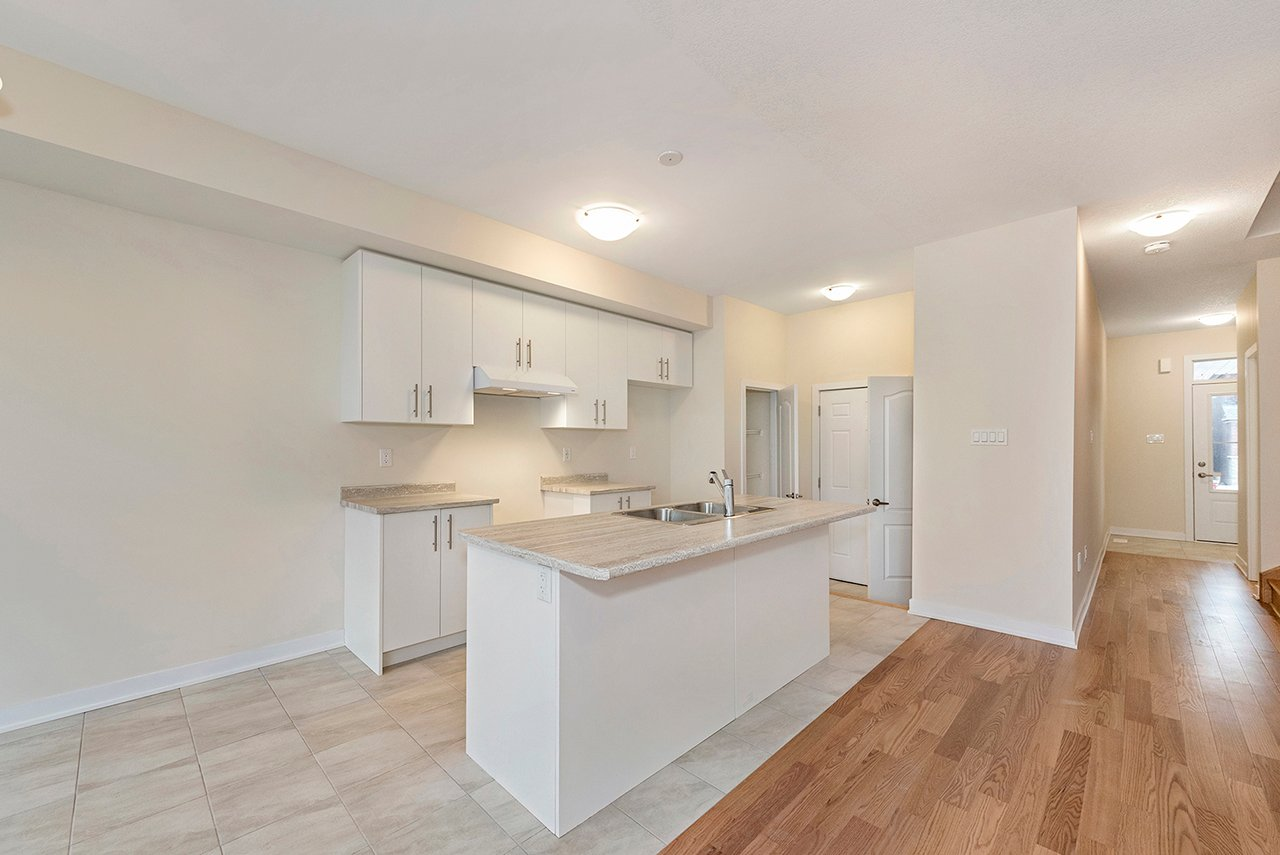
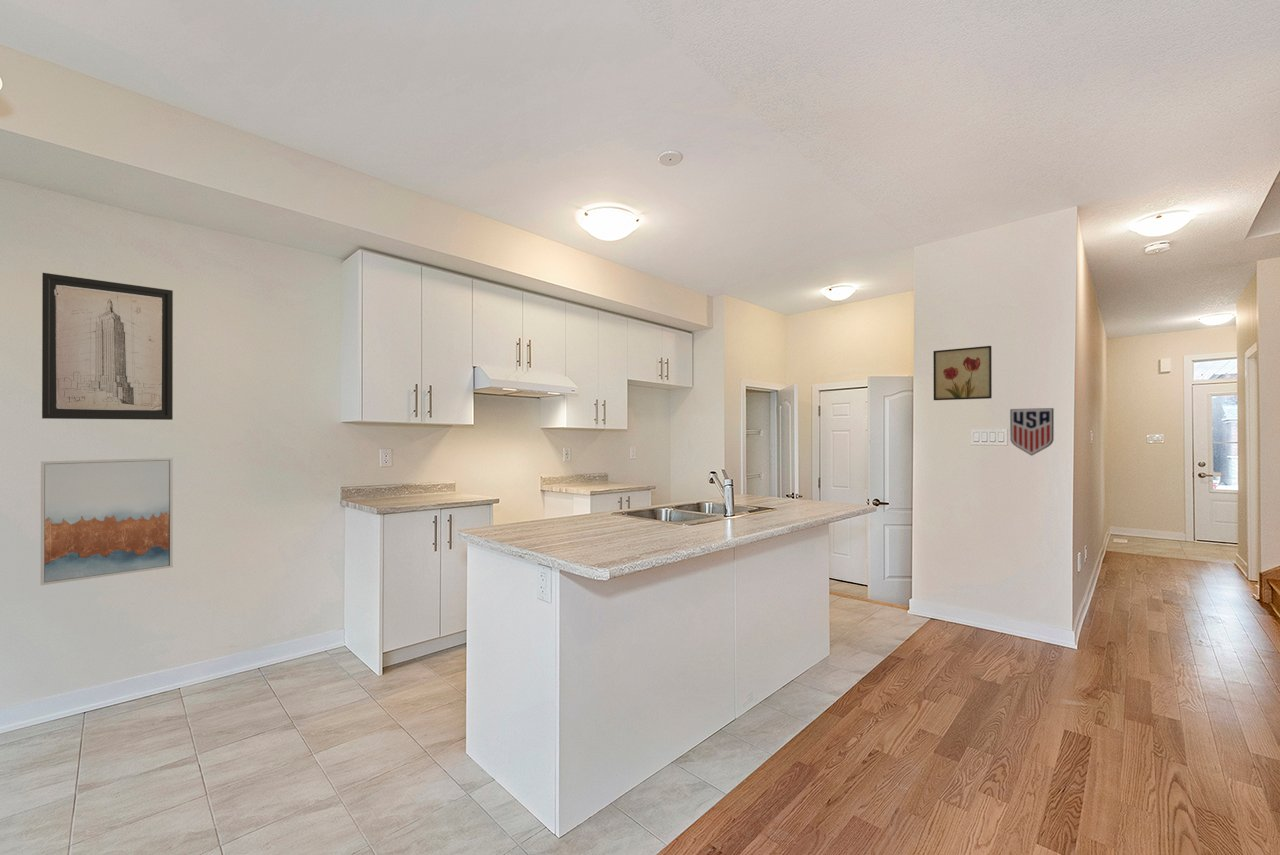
+ wall art [932,345,993,401]
+ emblem [1009,407,1055,457]
+ wall art [40,457,174,586]
+ wall art [41,272,174,421]
